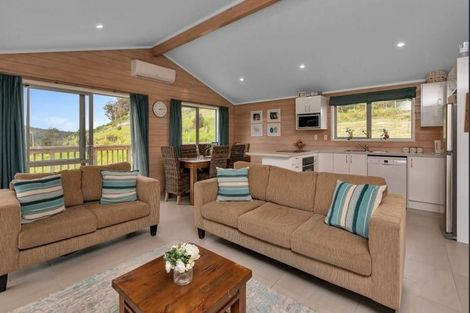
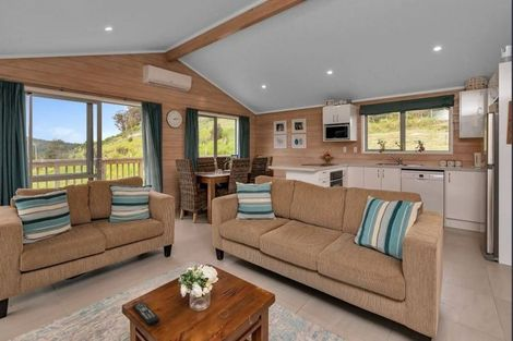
+ remote control [132,301,160,327]
